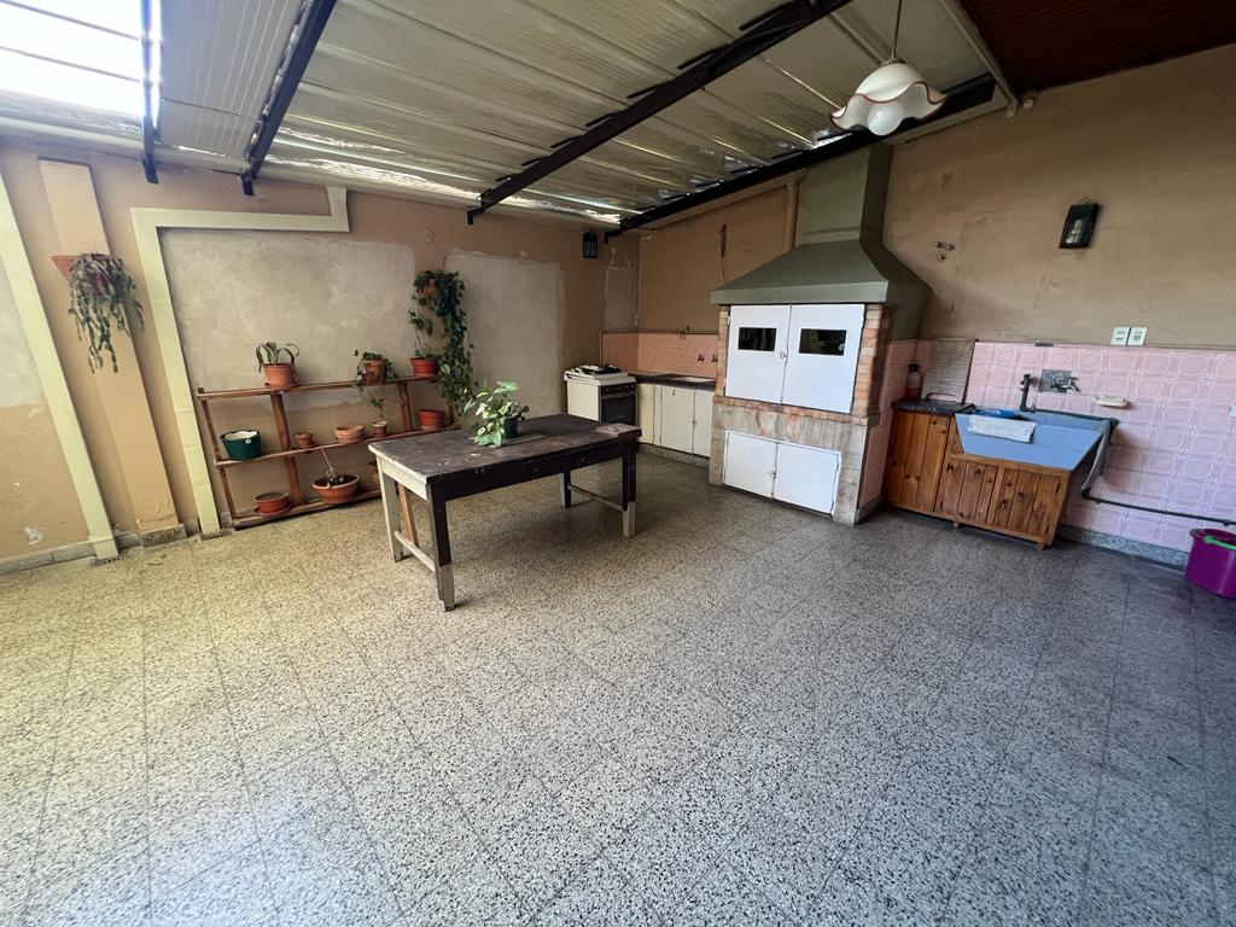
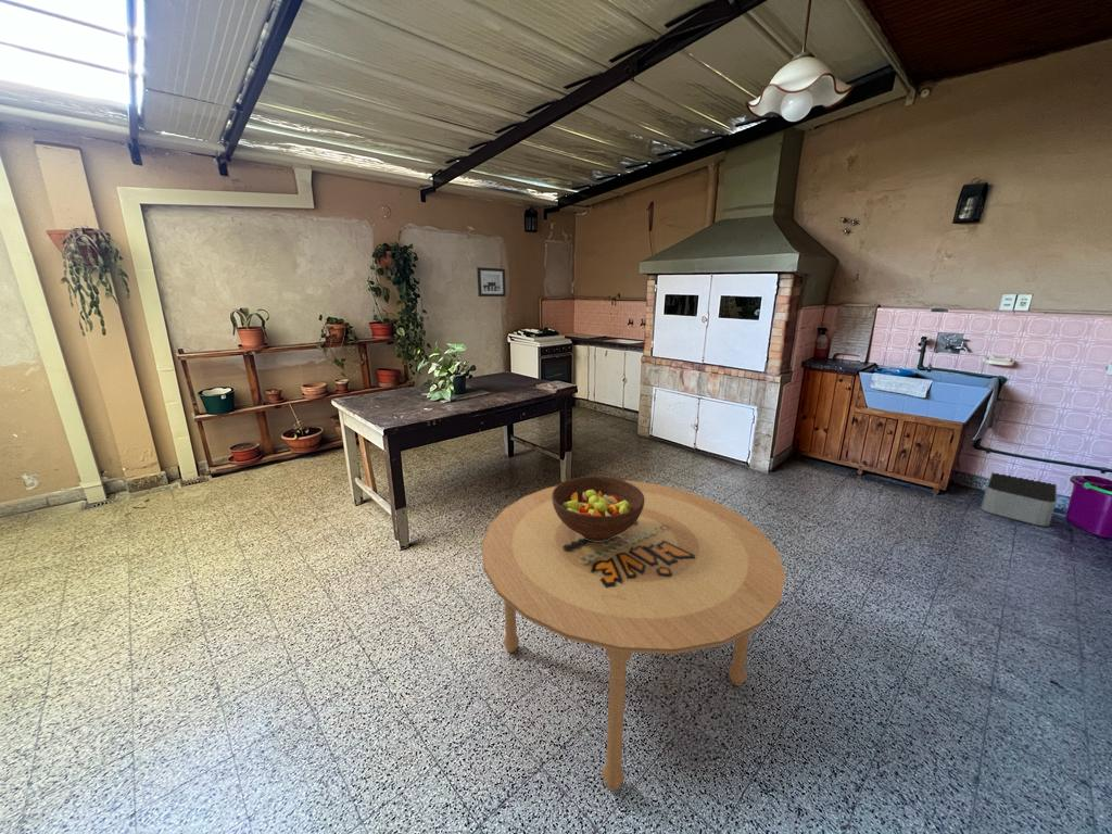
+ wall art [476,266,507,298]
+ dining table [480,479,786,792]
+ fruit bowl [552,476,645,541]
+ storage bin [980,471,1058,527]
